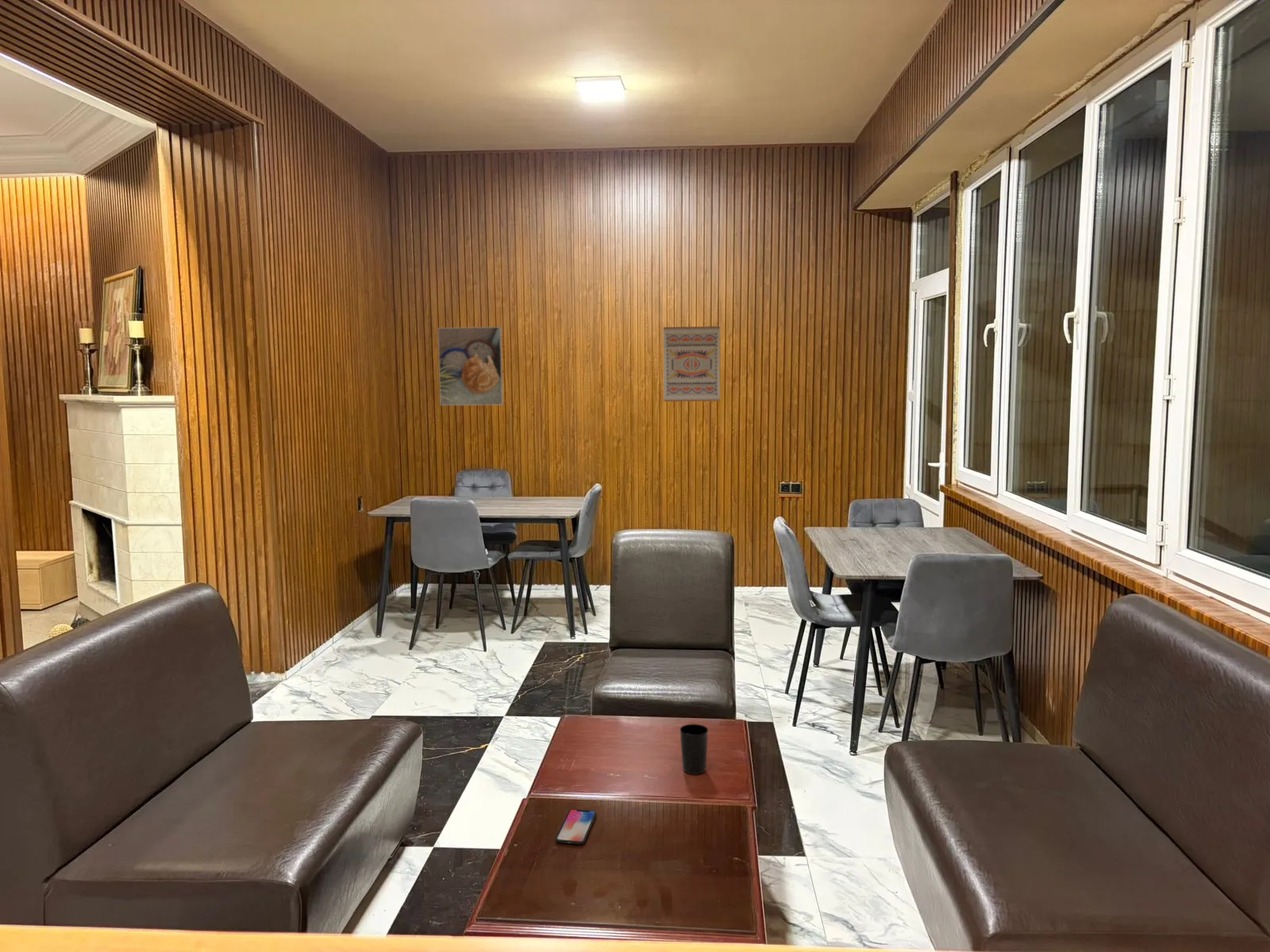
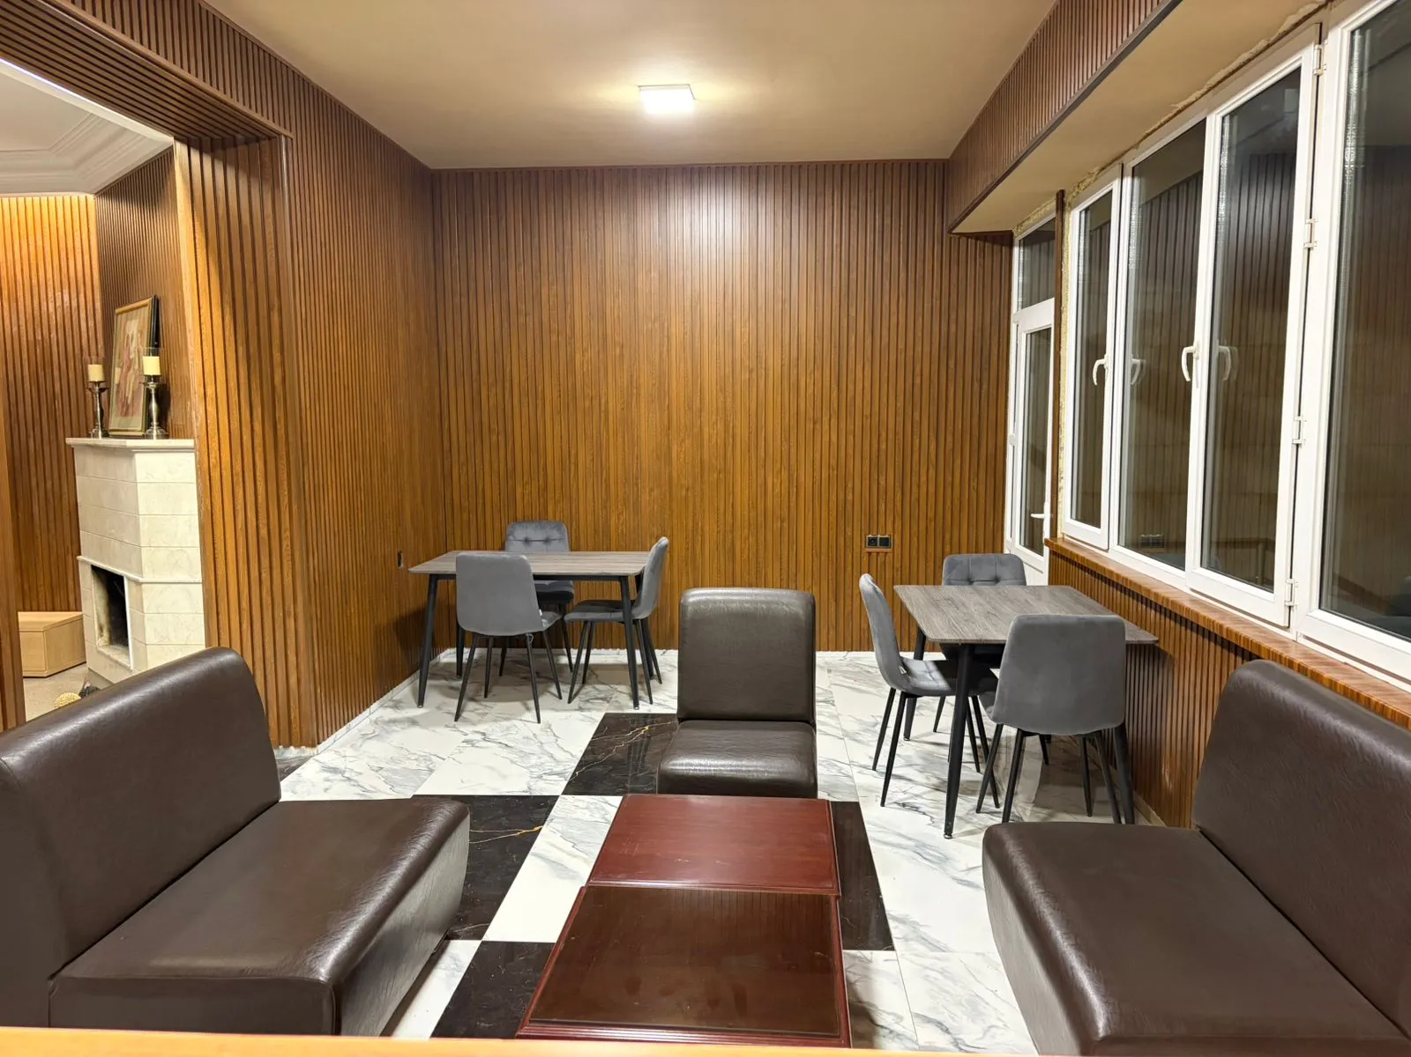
- wall art [663,325,721,402]
- smartphone [555,808,597,845]
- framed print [437,326,504,406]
- cup [679,723,709,775]
